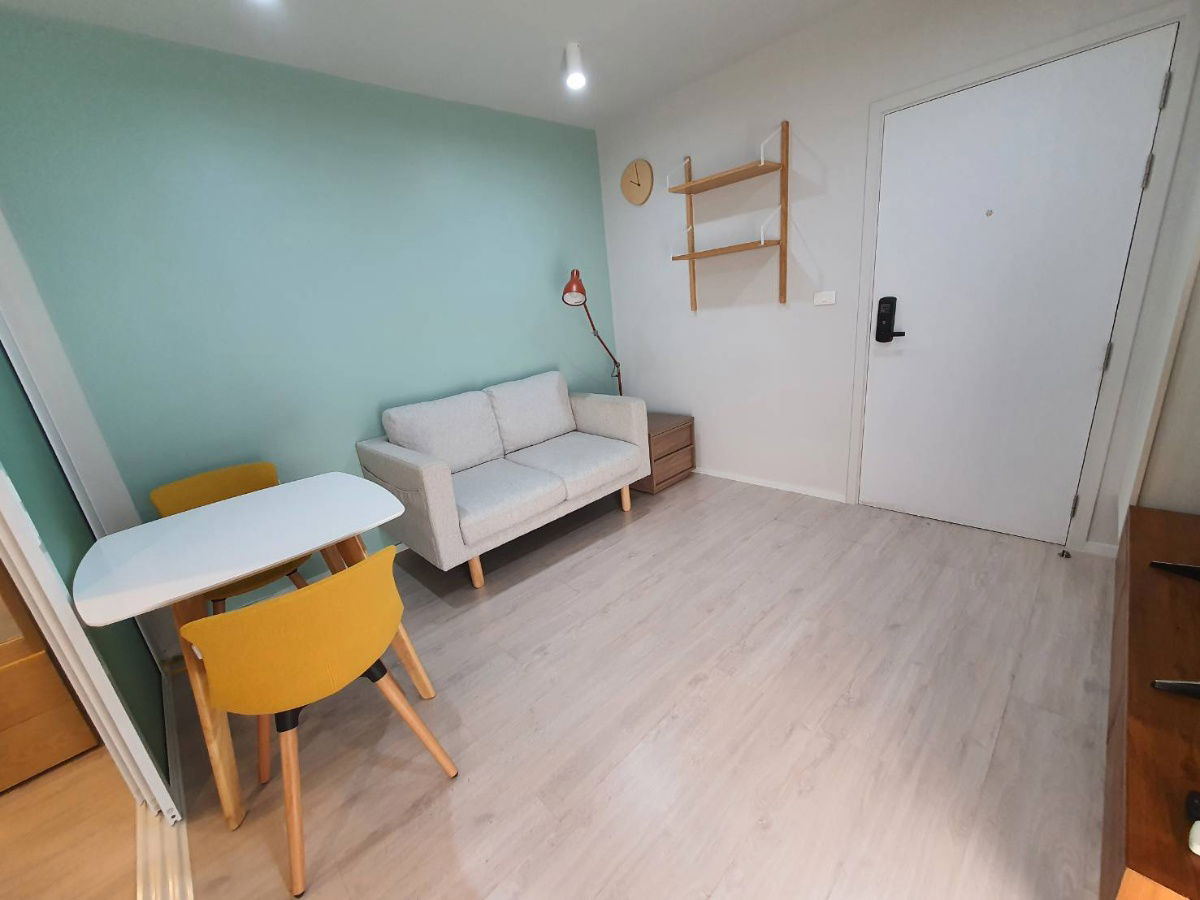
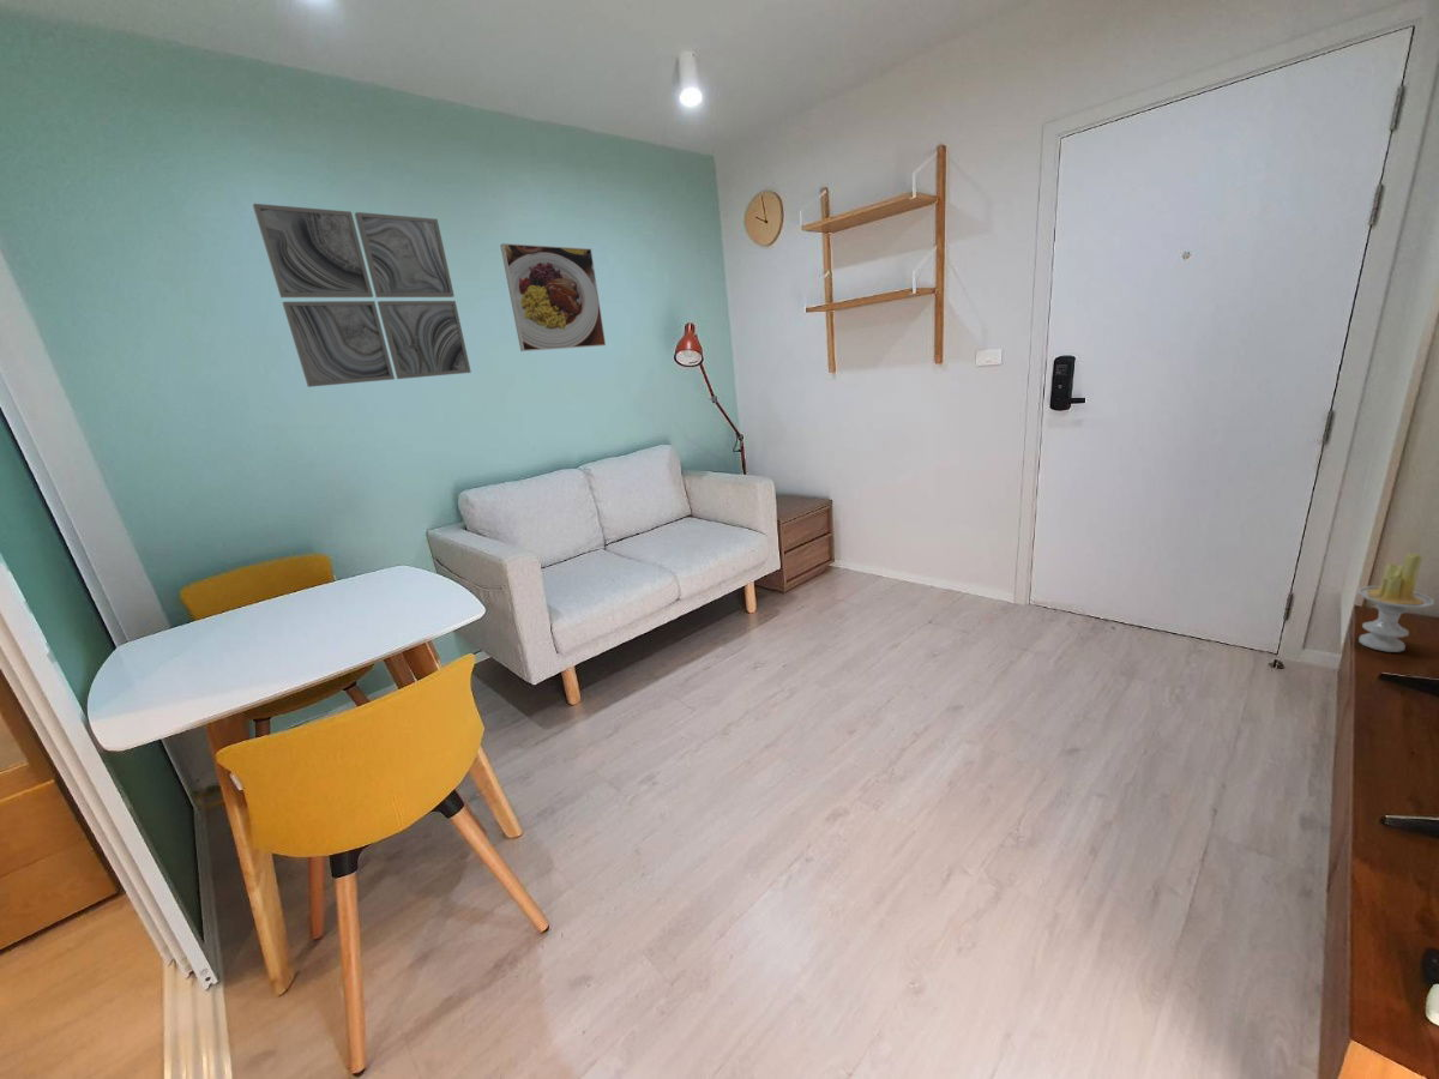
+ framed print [499,242,607,352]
+ wall art [252,203,472,388]
+ candle [1356,551,1435,653]
